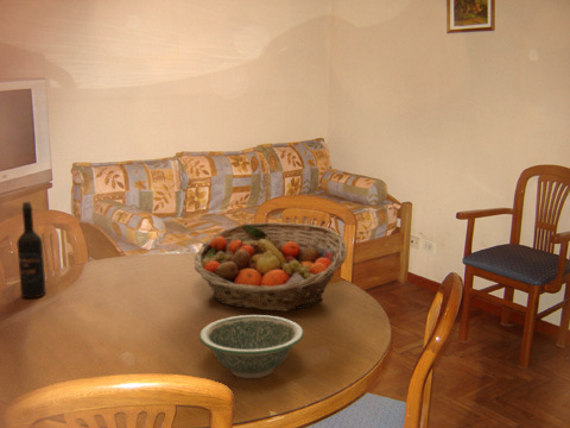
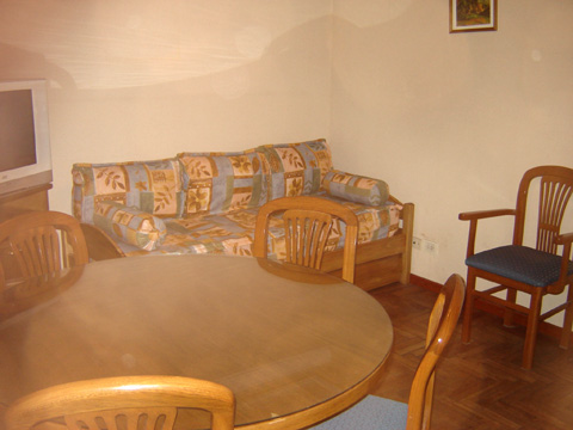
- bowl [198,314,305,379]
- fruit basket [192,221,348,313]
- wine bottle [17,201,48,298]
